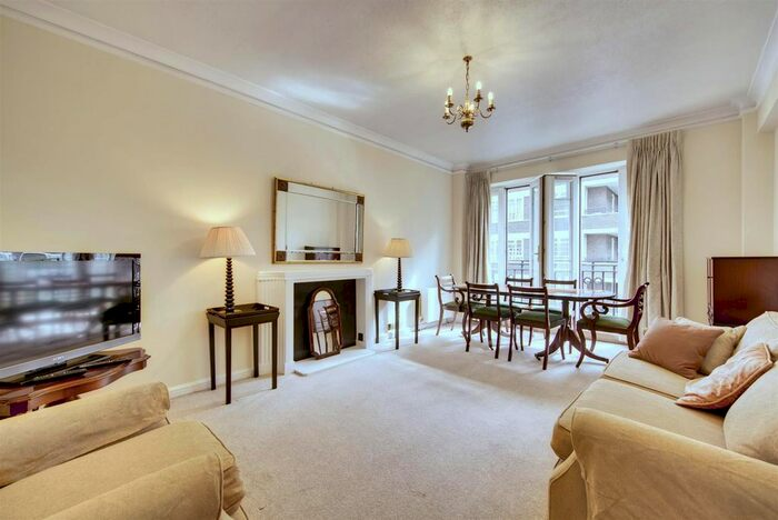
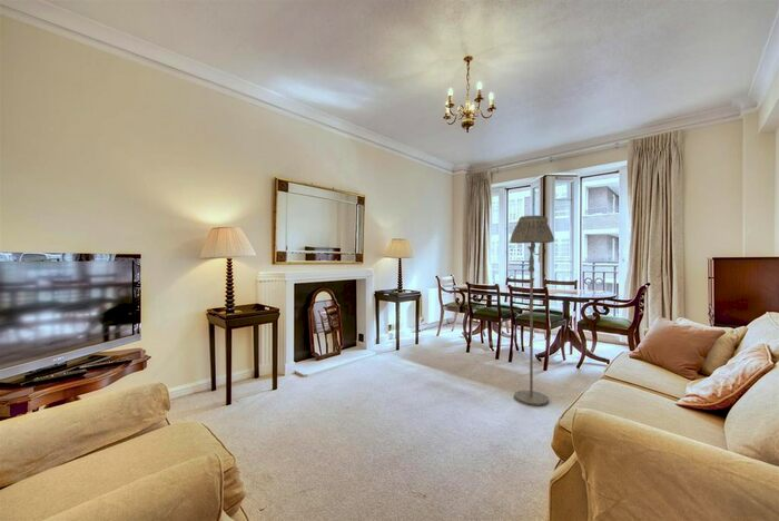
+ floor lamp [509,214,555,406]
